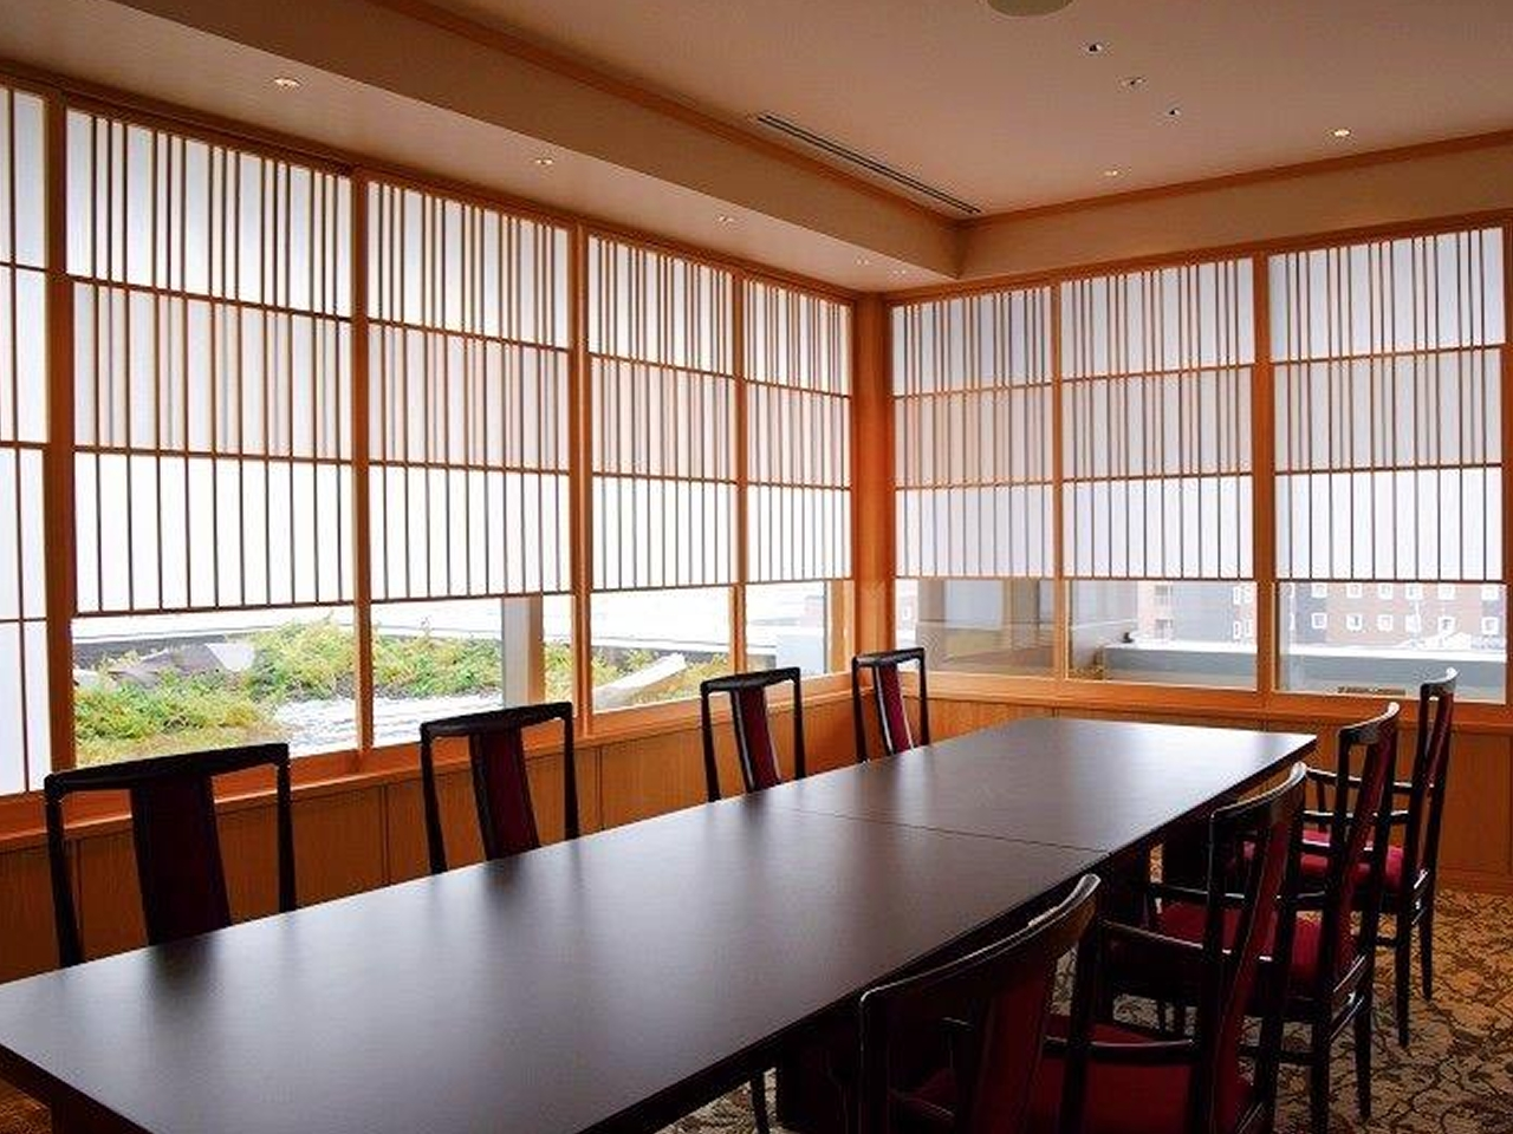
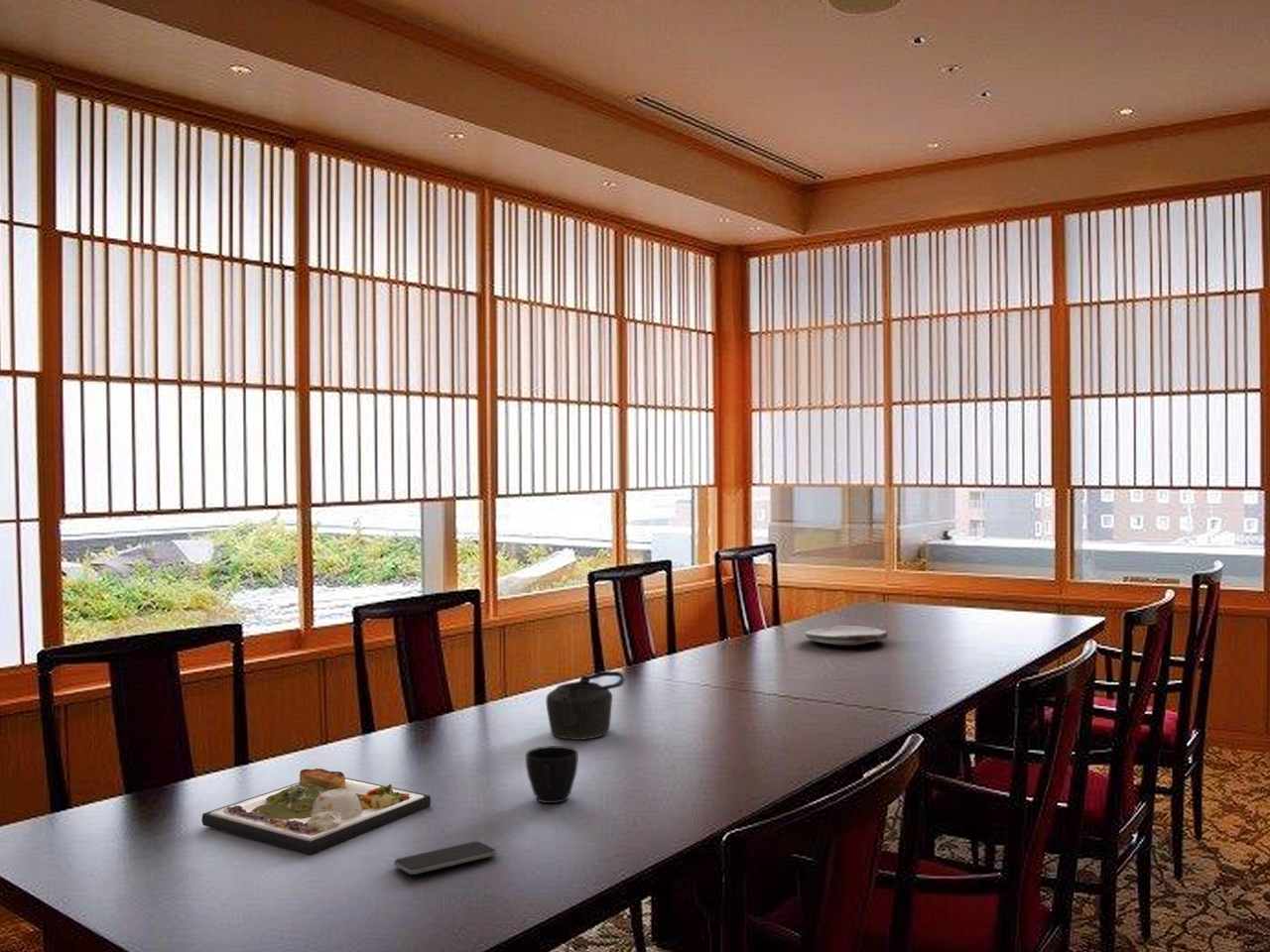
+ smartphone [393,840,498,876]
+ cup [525,745,579,804]
+ dinner plate [200,768,432,856]
+ teapot [545,670,626,741]
+ plate [804,625,889,647]
